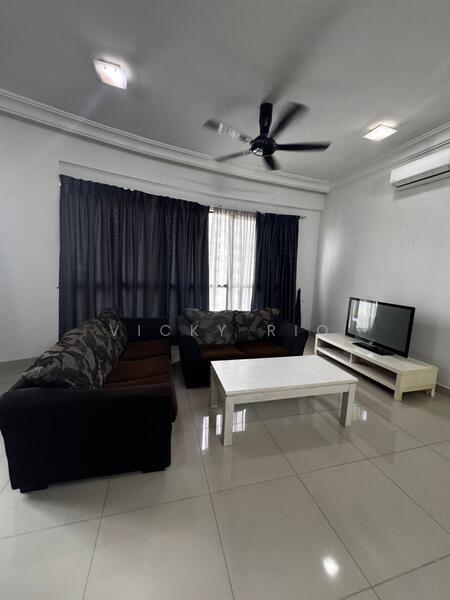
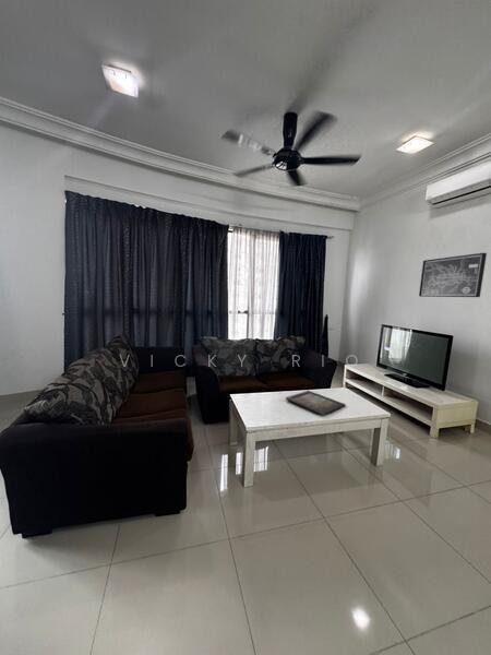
+ icon panel [285,390,347,417]
+ wall art [418,252,488,298]
